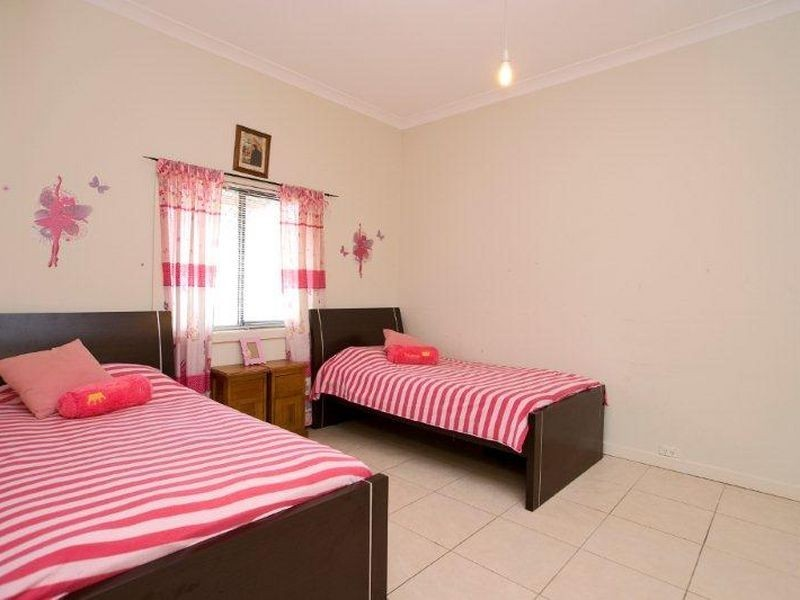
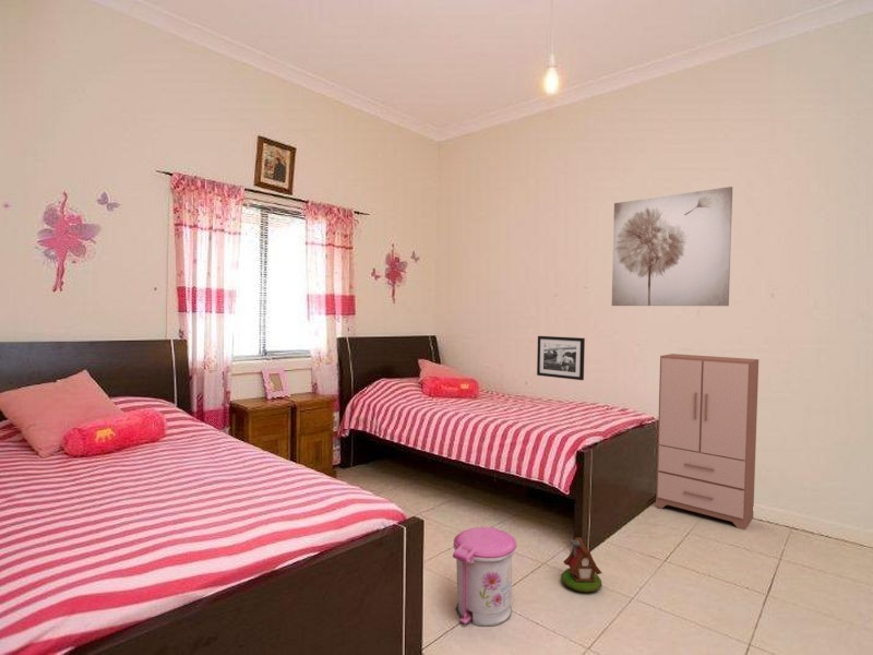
+ trash can [452,526,518,628]
+ toy house [560,537,603,593]
+ cabinet [655,353,760,532]
+ wall art [611,186,733,307]
+ picture frame [536,335,586,381]
